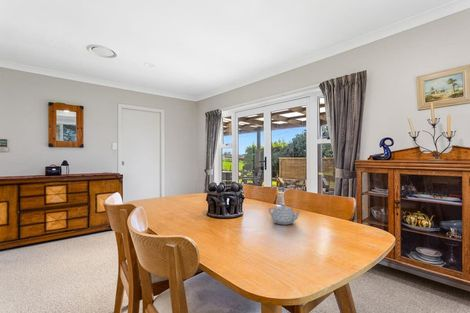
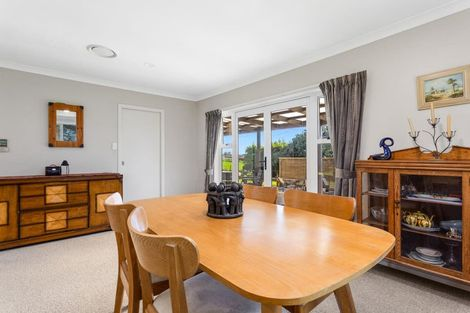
- teapot [267,203,301,225]
